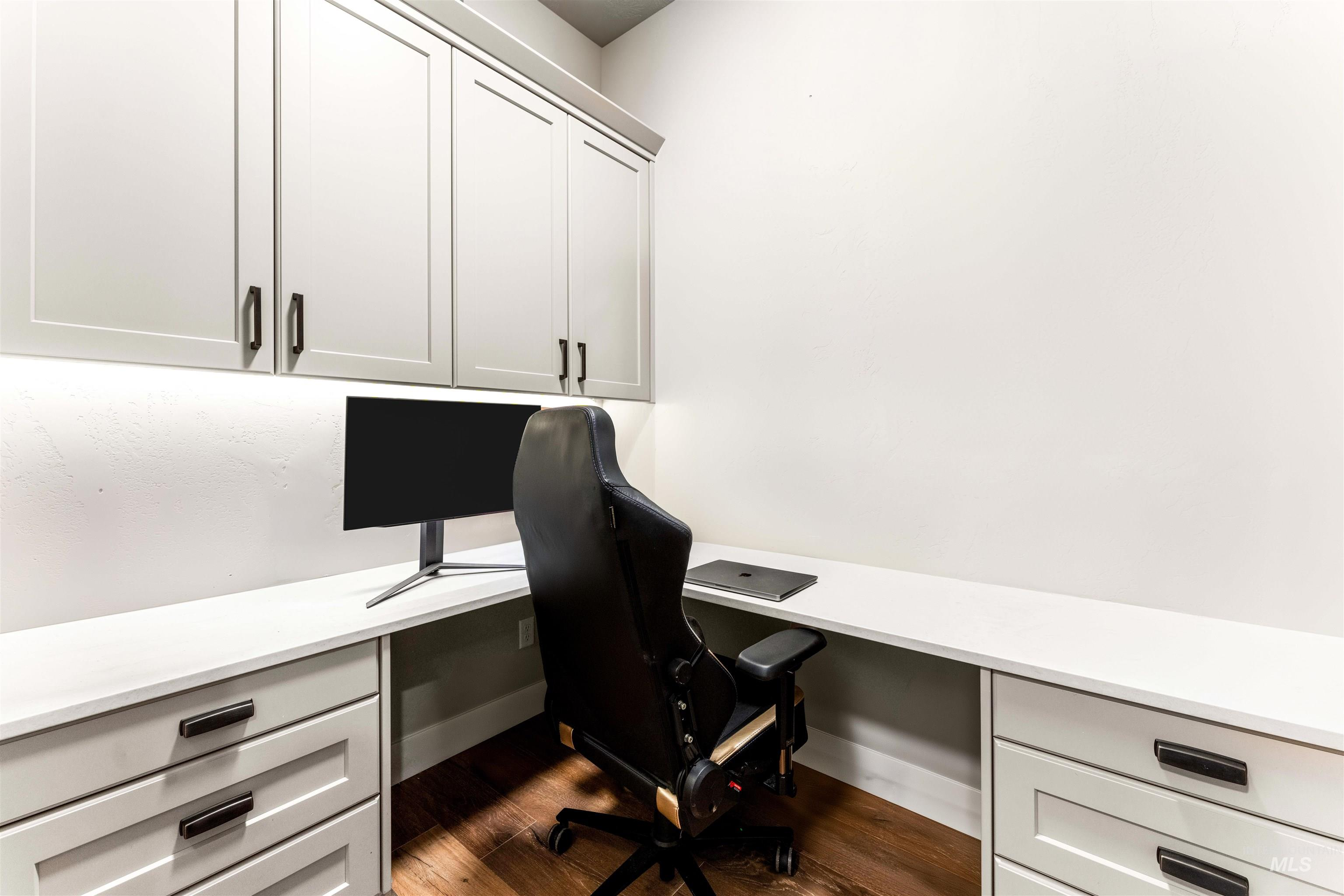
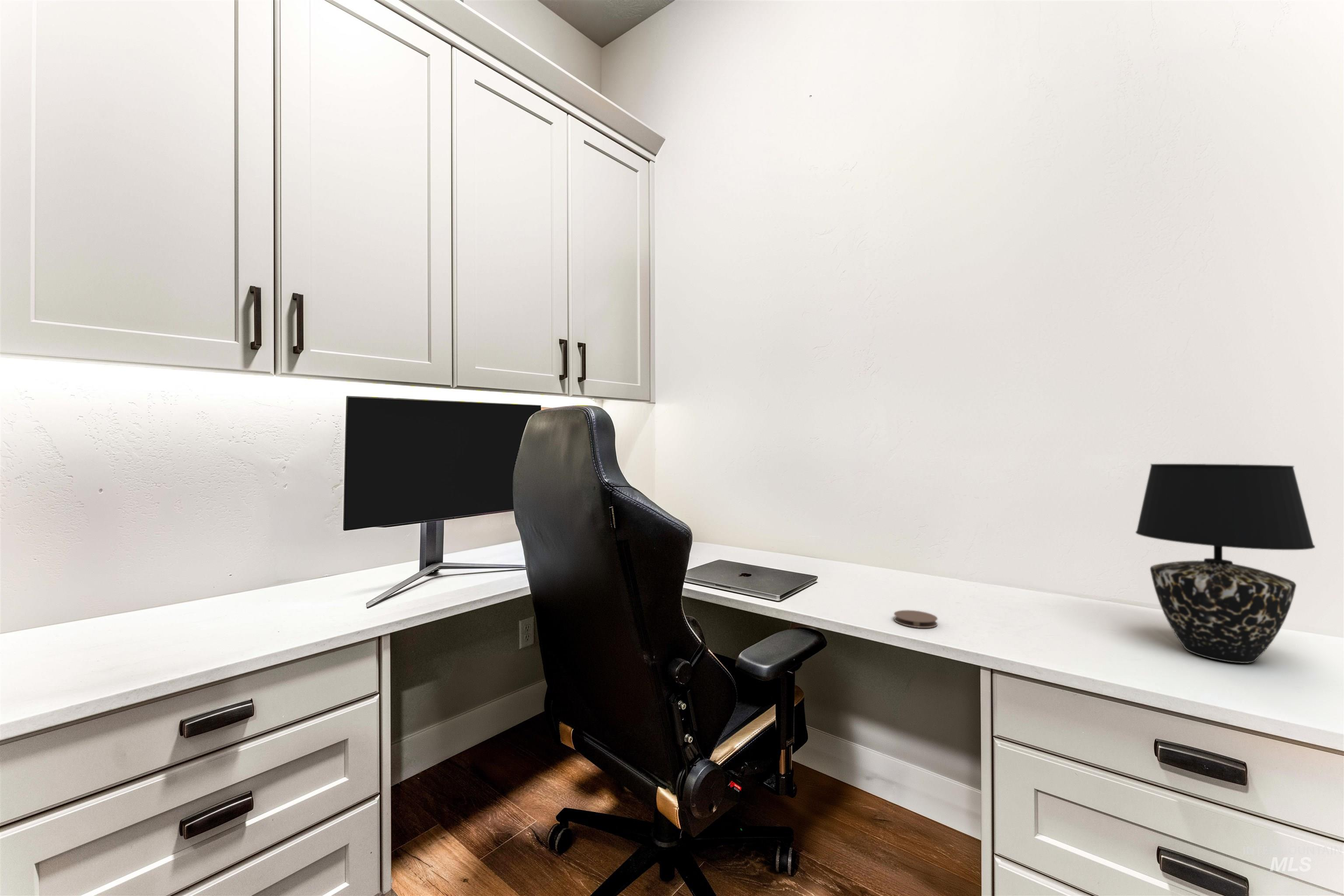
+ coaster [893,609,938,628]
+ table lamp [1135,463,1316,664]
